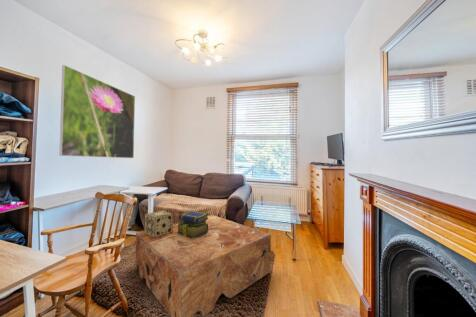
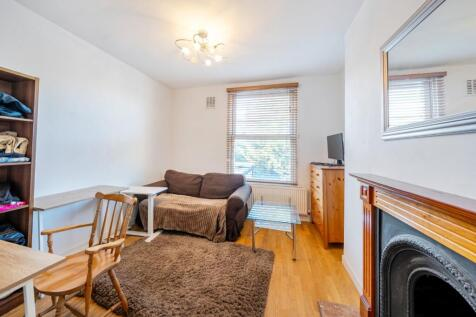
- coffee table [134,214,272,317]
- stack of books [176,210,209,239]
- decorative box [144,210,174,238]
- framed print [58,64,136,159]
